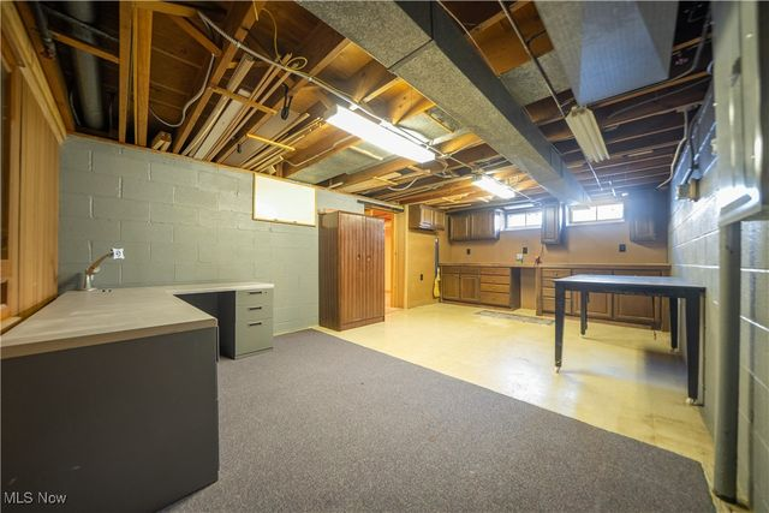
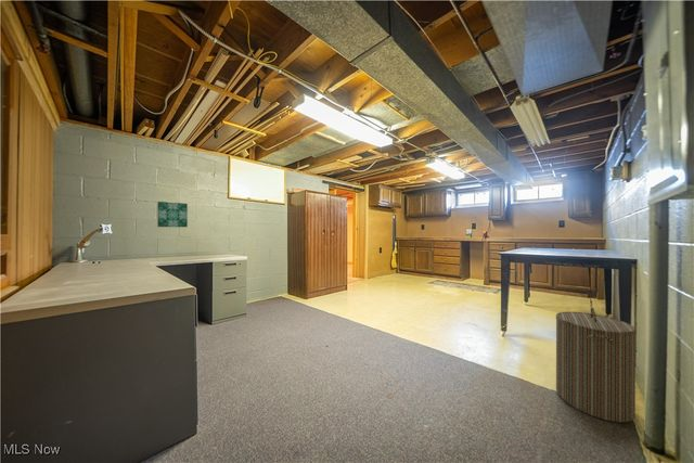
+ laundry hamper [555,306,638,424]
+ wall art [156,201,189,228]
